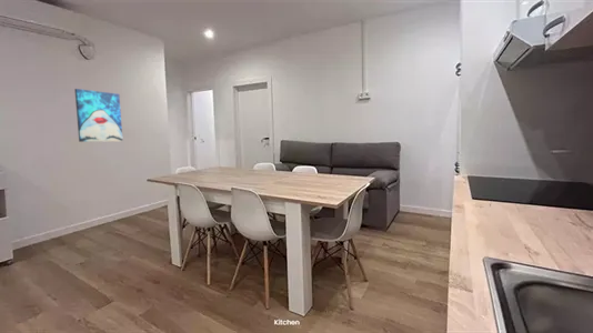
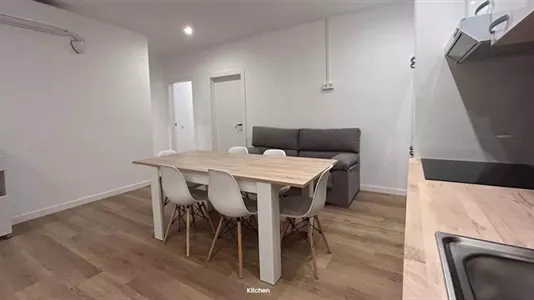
- wall art [73,88,123,143]
